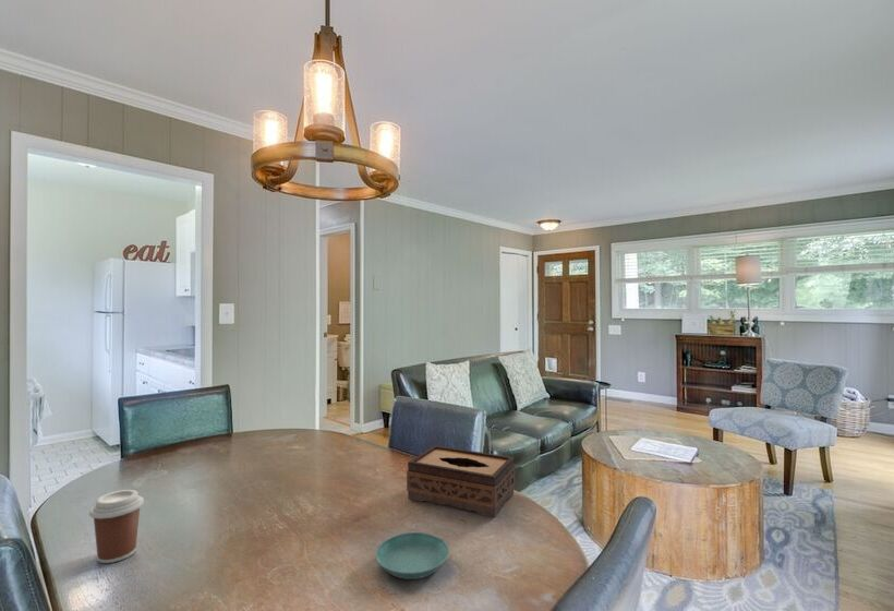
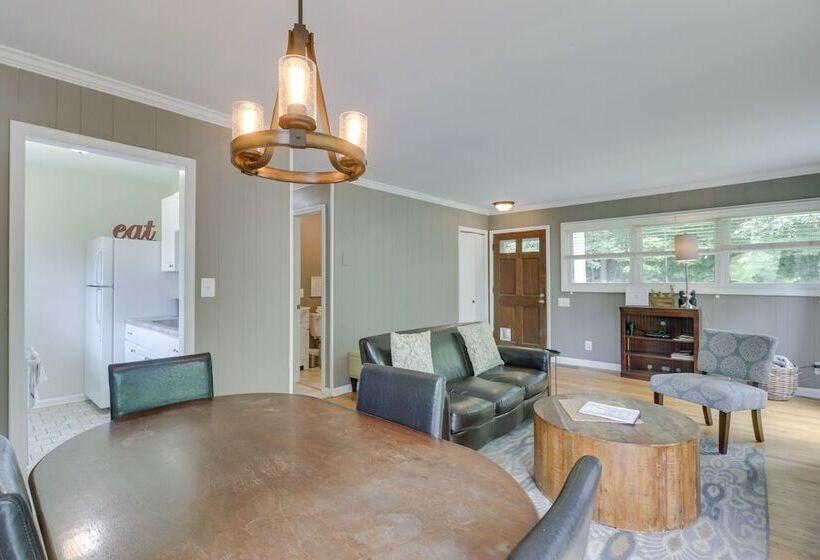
- saucer [375,531,450,580]
- tissue box [406,444,516,518]
- coffee cup [88,489,145,564]
